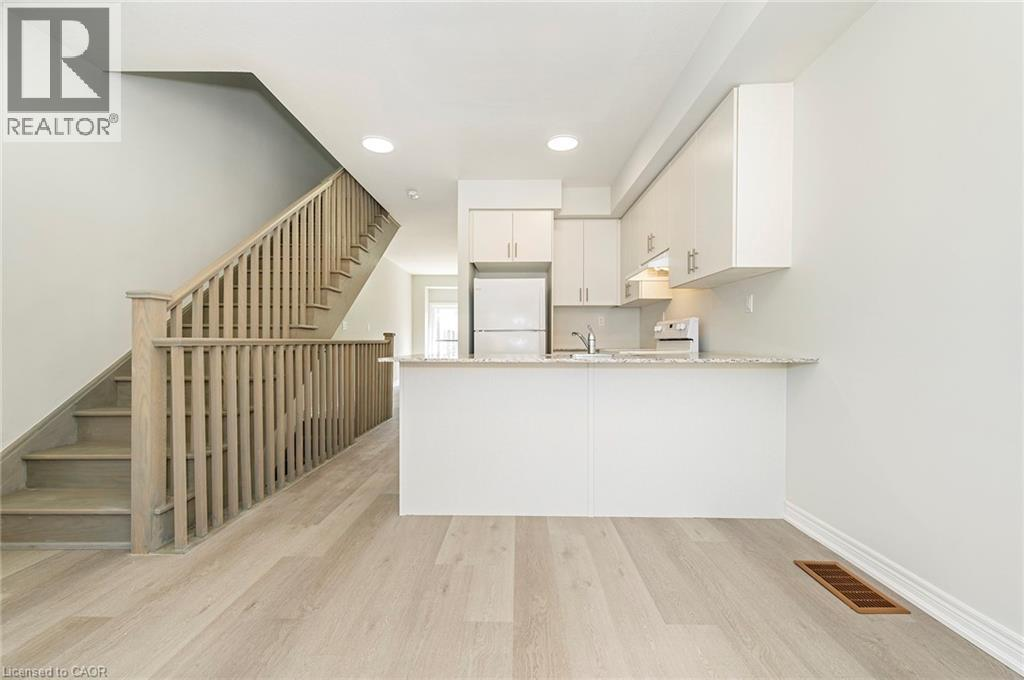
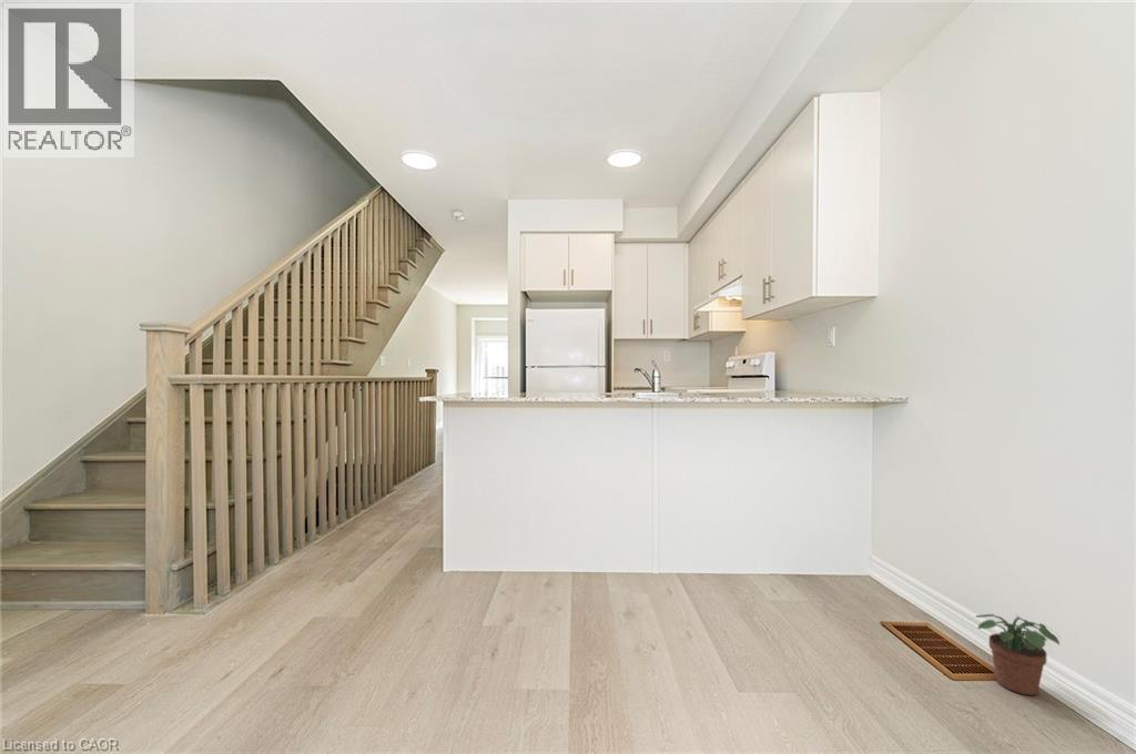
+ potted plant [974,613,1061,696]
